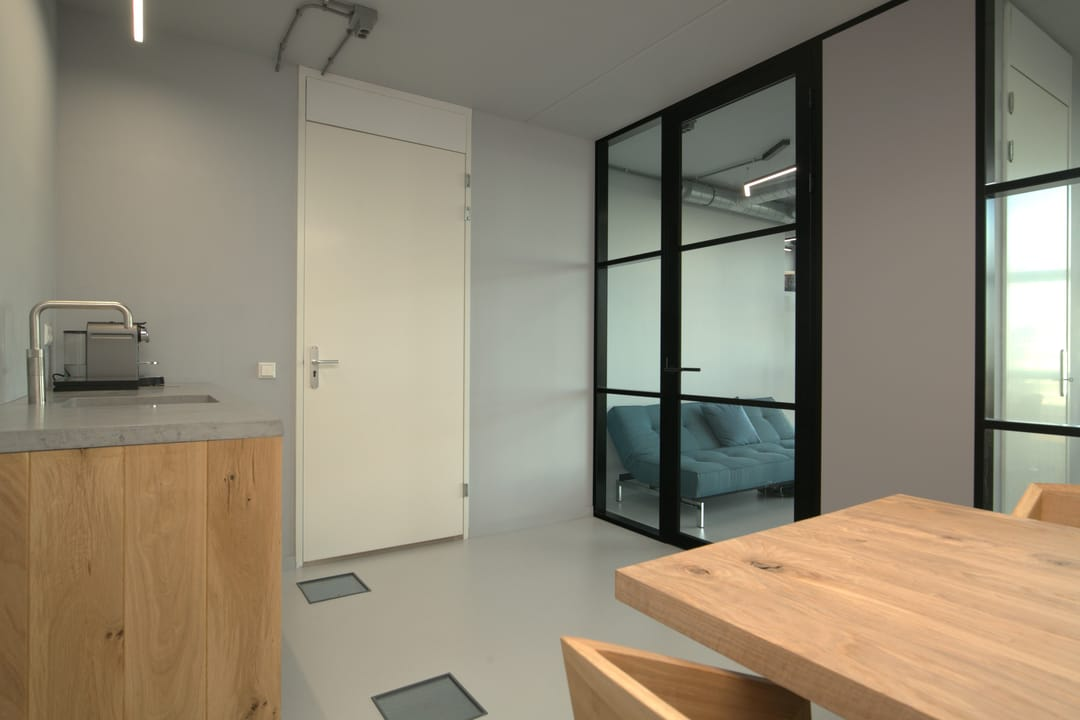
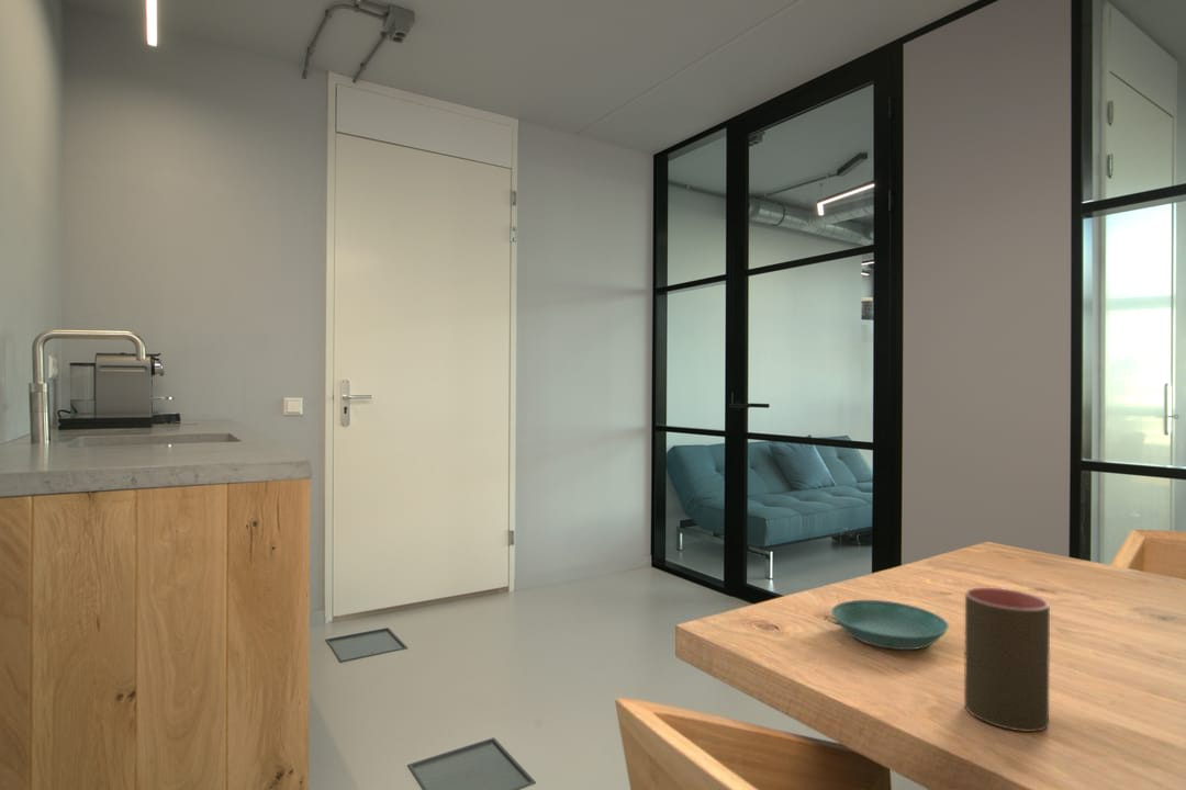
+ cup [963,587,1051,733]
+ saucer [830,599,950,651]
